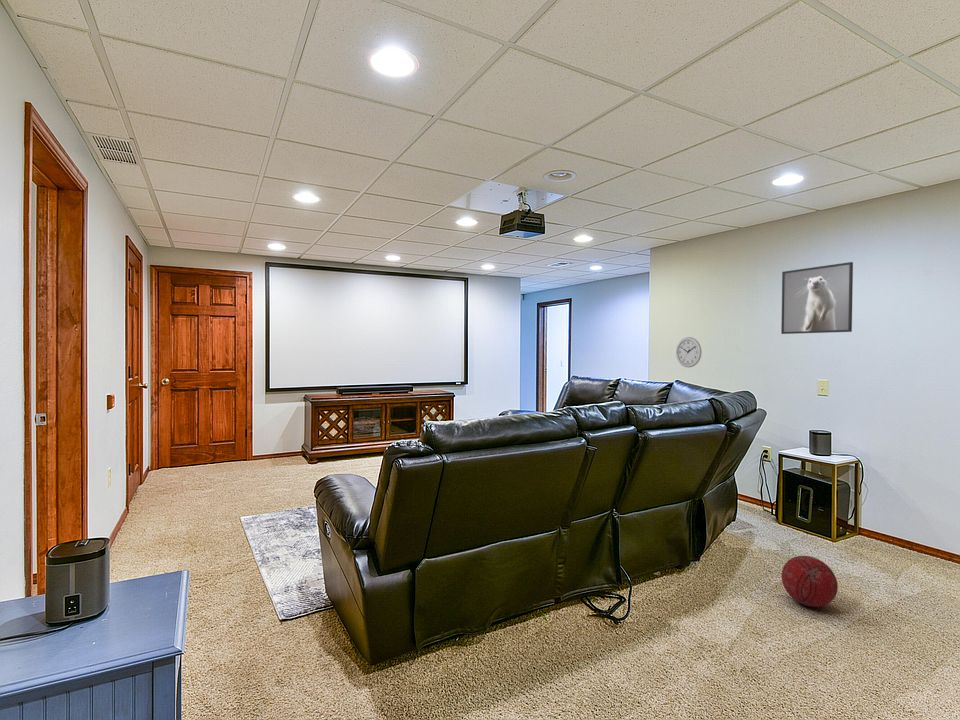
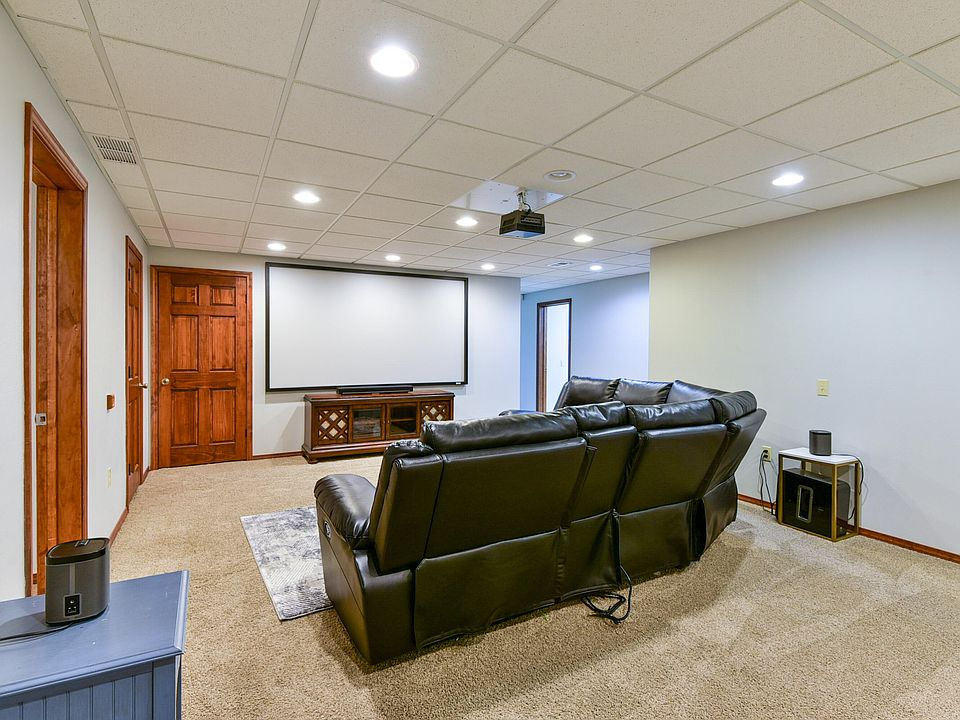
- wall clock [675,336,703,368]
- ball [781,555,839,608]
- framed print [780,261,854,335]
